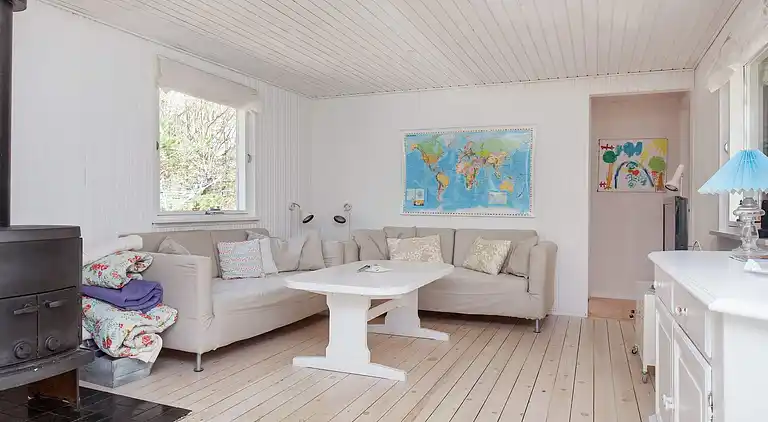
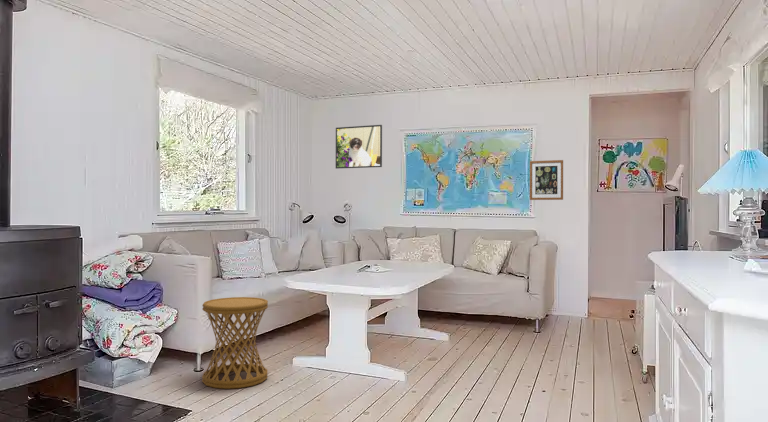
+ wall art [529,159,564,201]
+ side table [201,296,269,390]
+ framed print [335,124,383,170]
